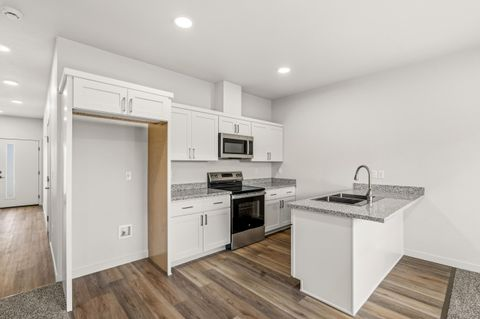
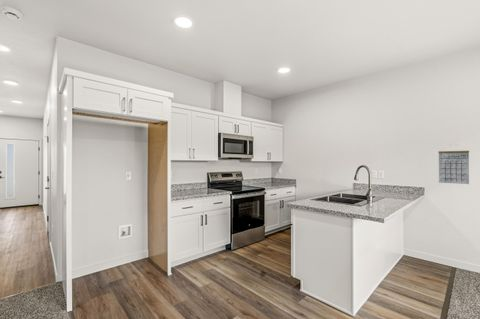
+ calendar [437,143,470,185]
